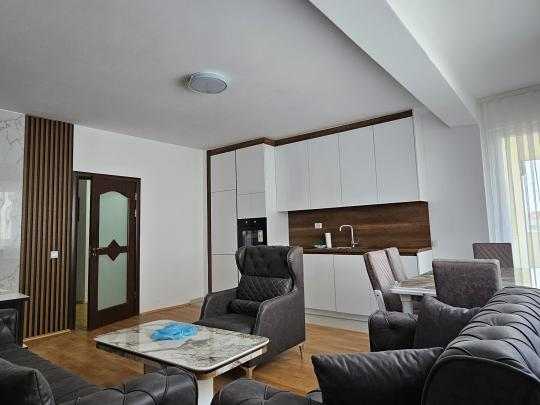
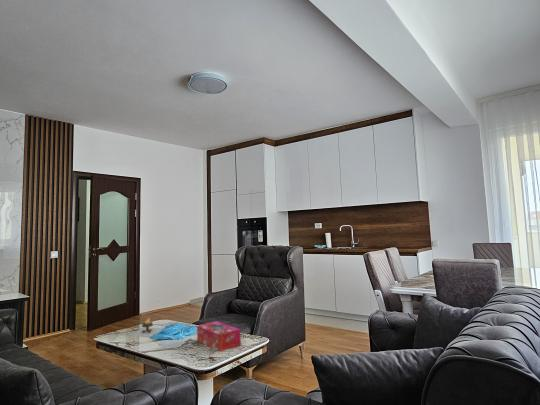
+ candle [128,317,163,338]
+ tissue box [196,320,242,352]
